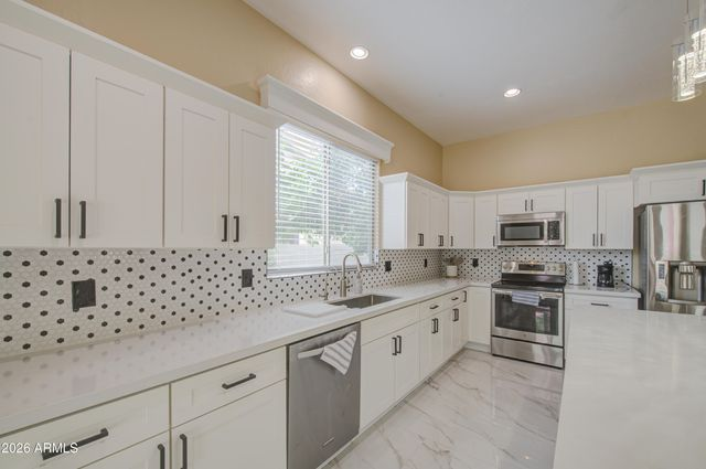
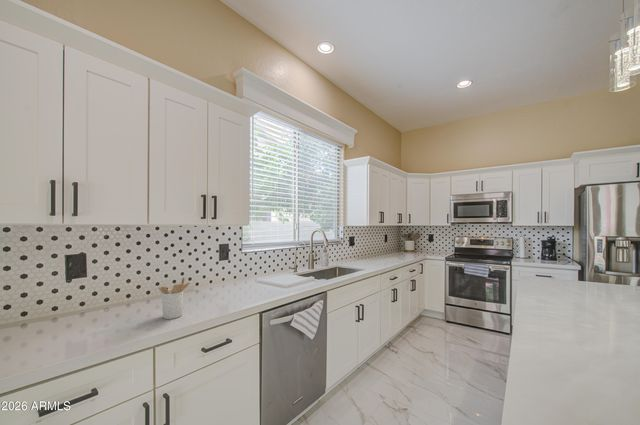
+ utensil holder [158,276,191,320]
